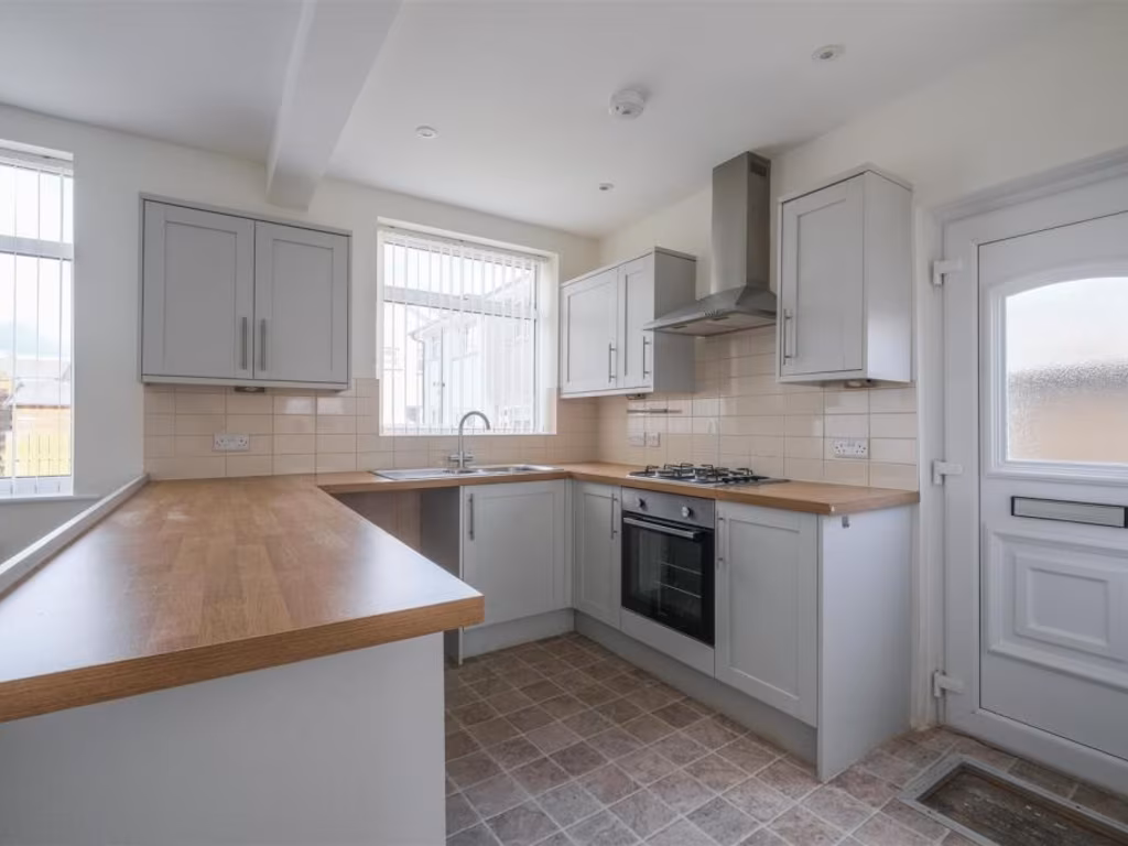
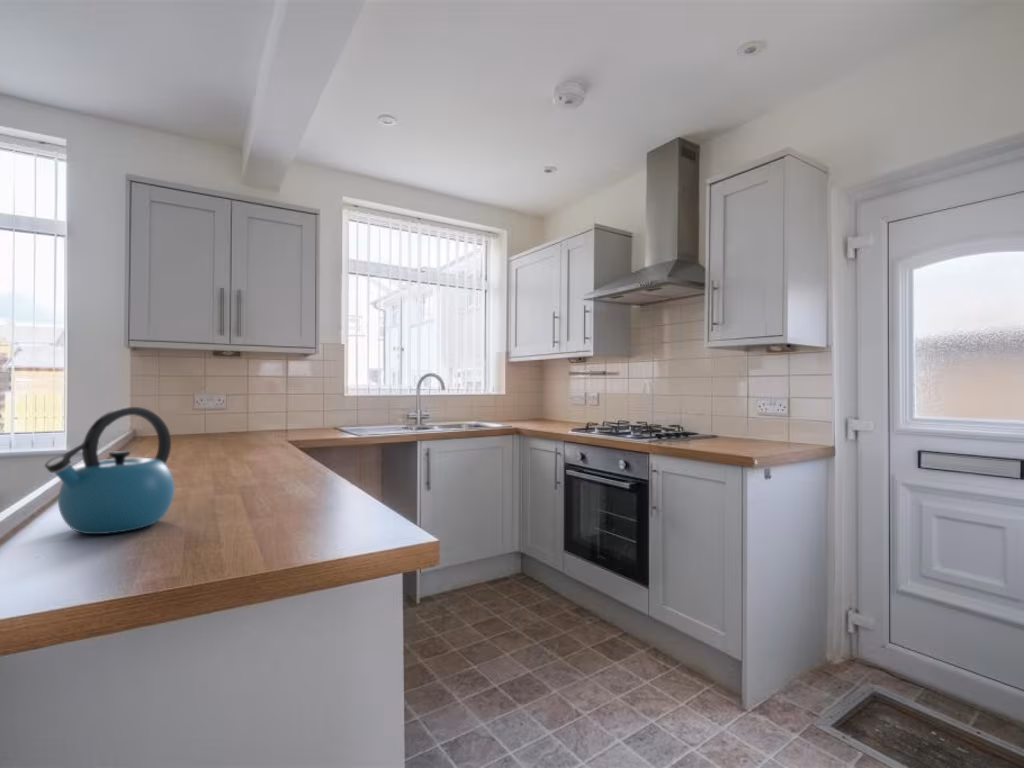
+ kettle [44,406,175,535]
